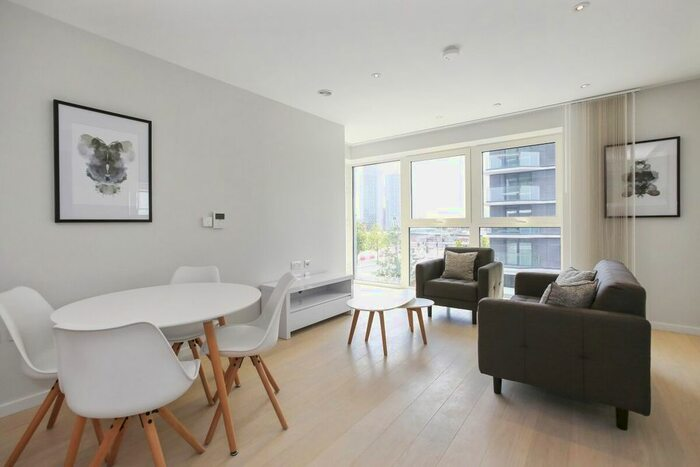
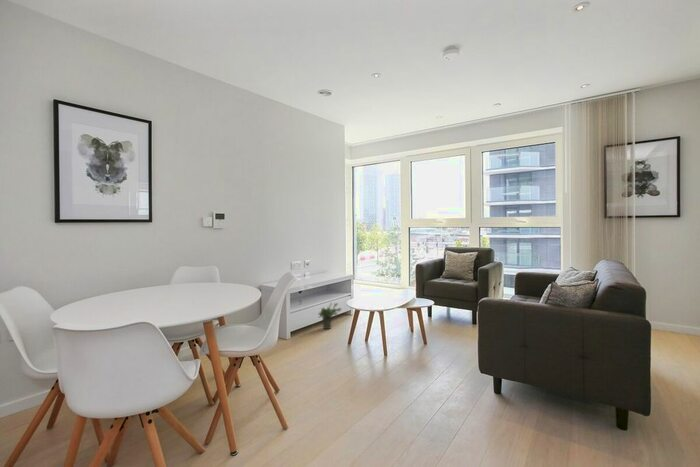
+ potted plant [317,302,342,330]
